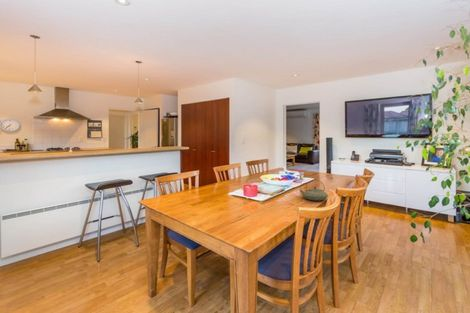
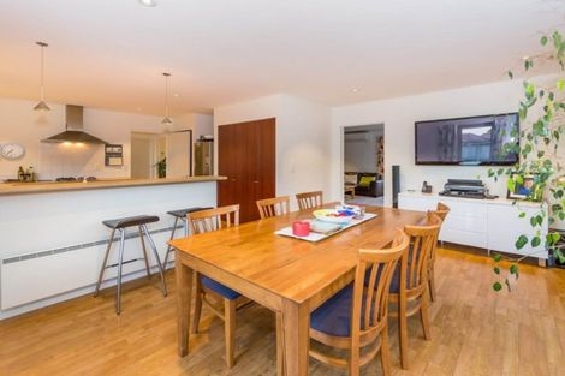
- teapot [299,179,329,202]
